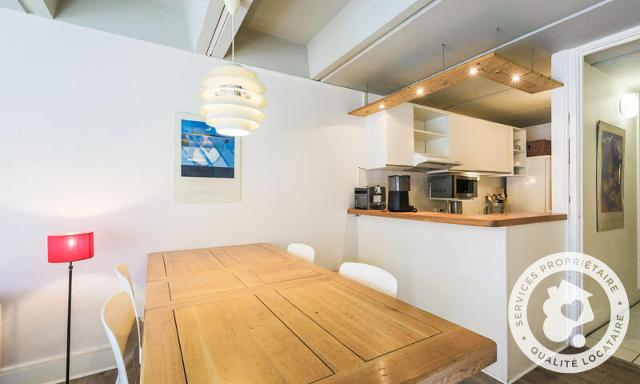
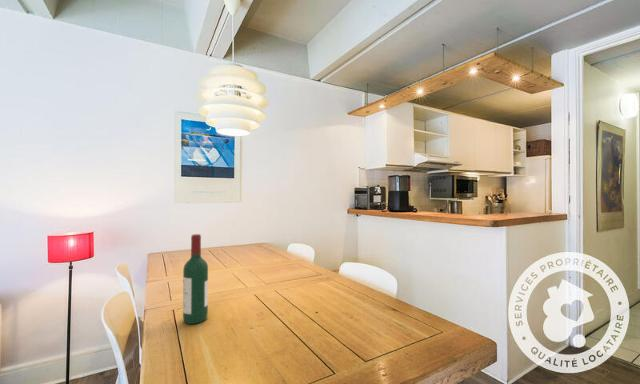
+ wine bottle [182,233,209,325]
